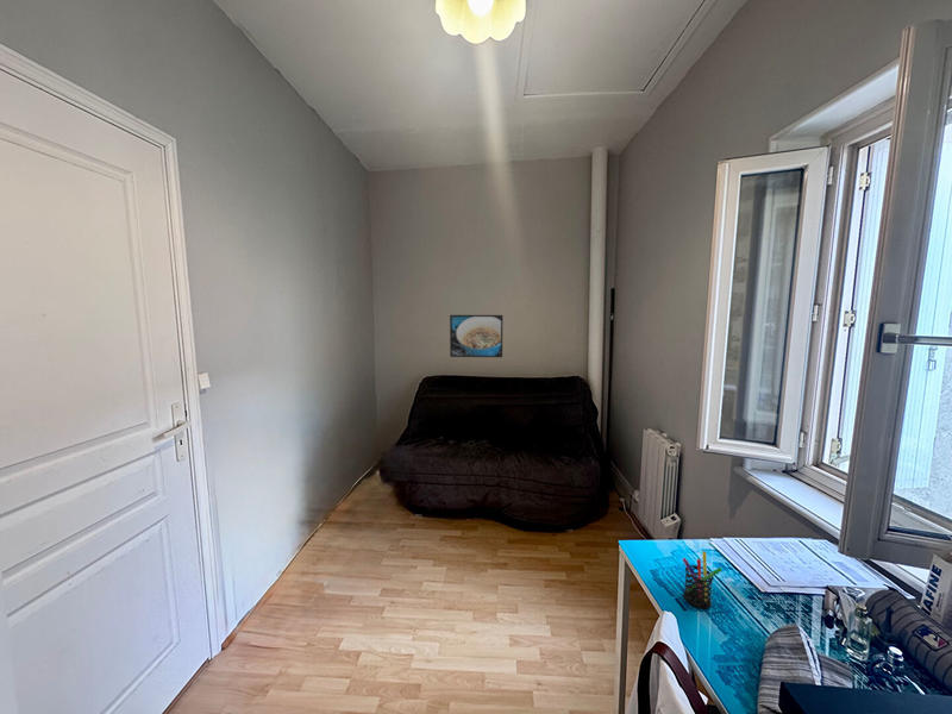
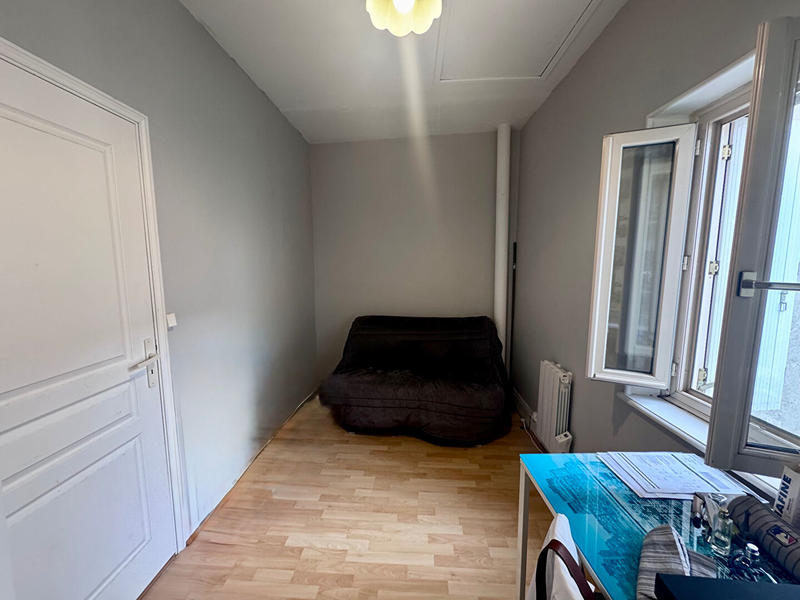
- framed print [449,314,503,358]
- pen holder [682,550,724,609]
